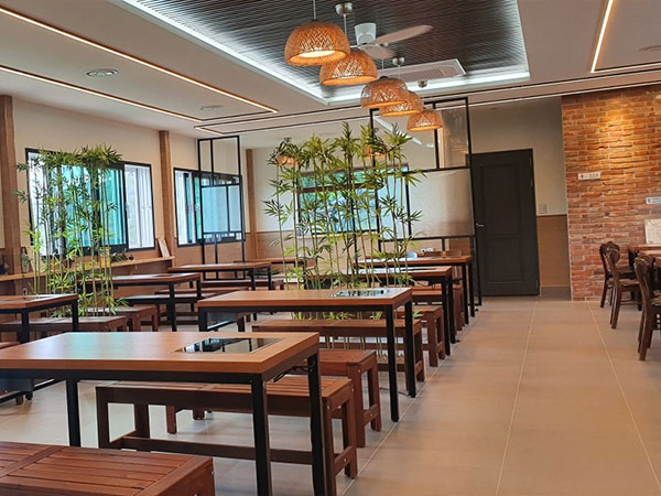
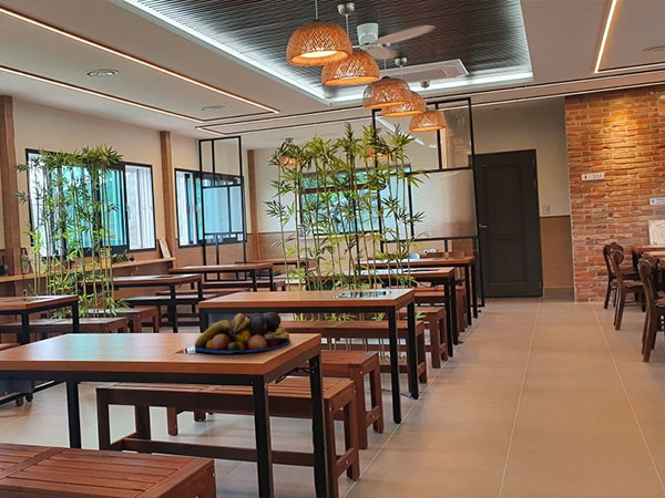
+ fruit bowl [194,311,291,354]
